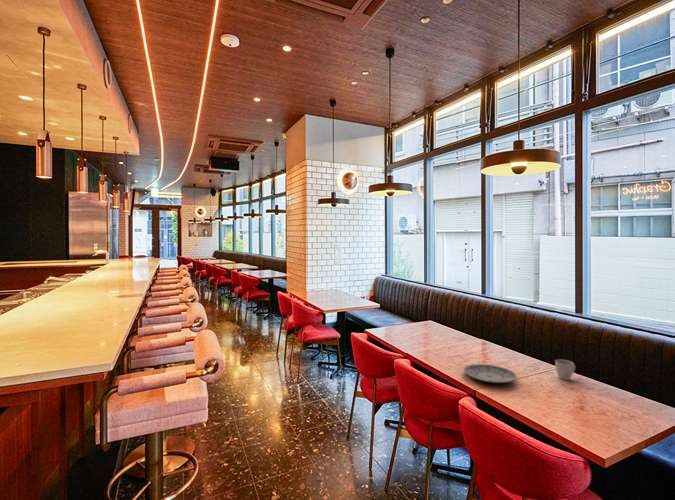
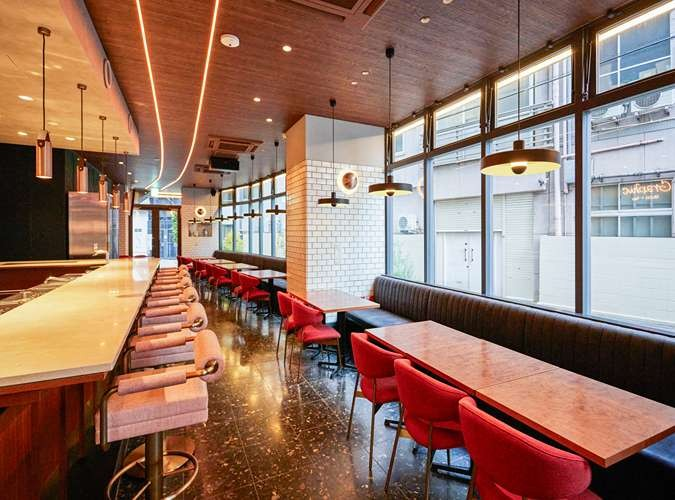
- mug [554,358,576,381]
- plate [463,363,518,384]
